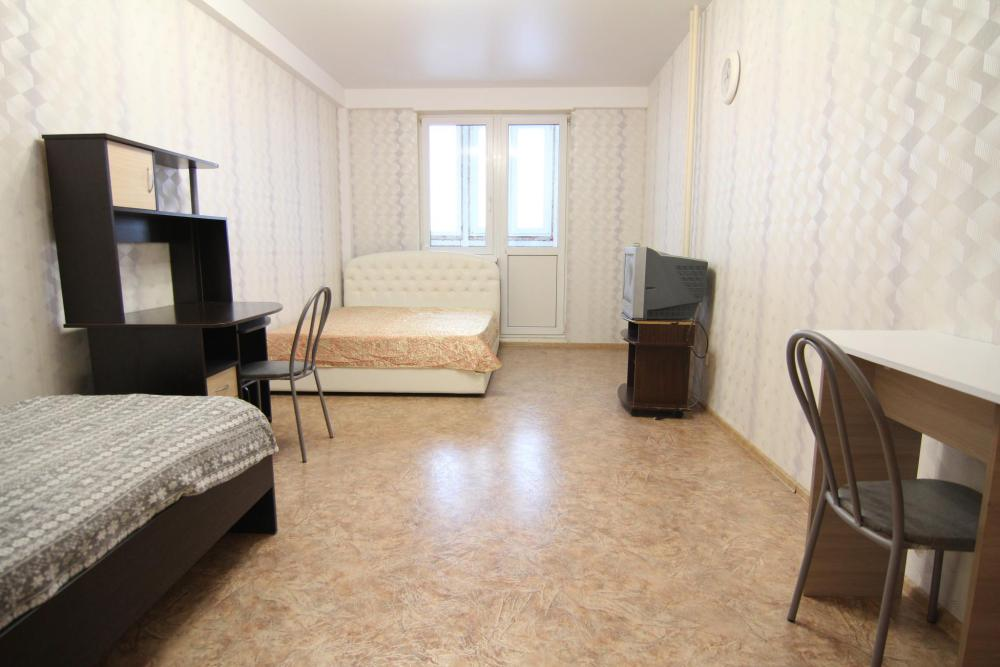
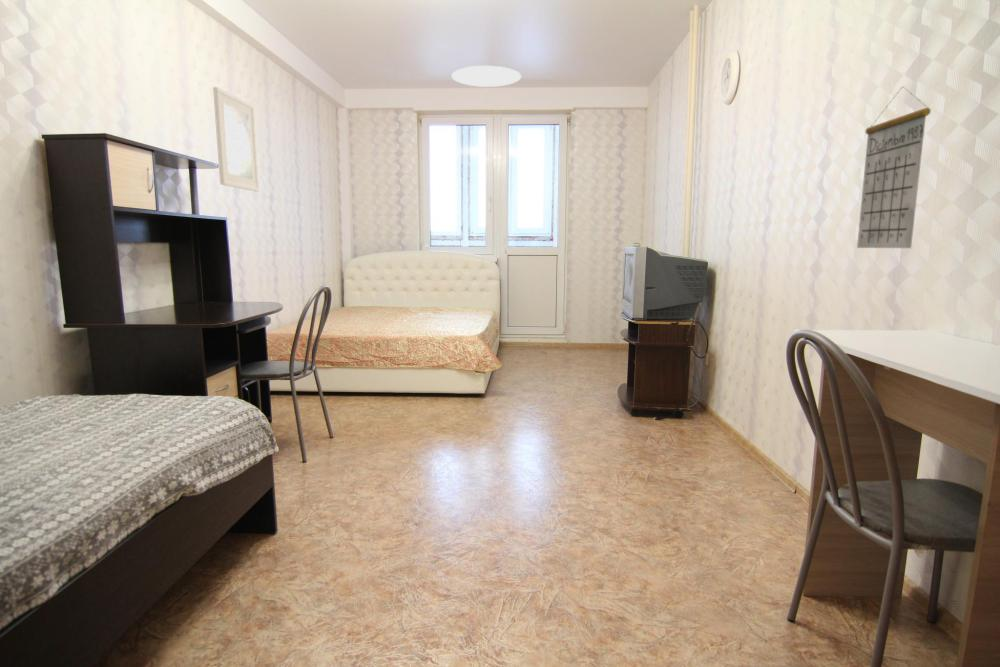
+ calendar [856,85,932,249]
+ ceiling light [451,65,522,88]
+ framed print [212,86,260,193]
